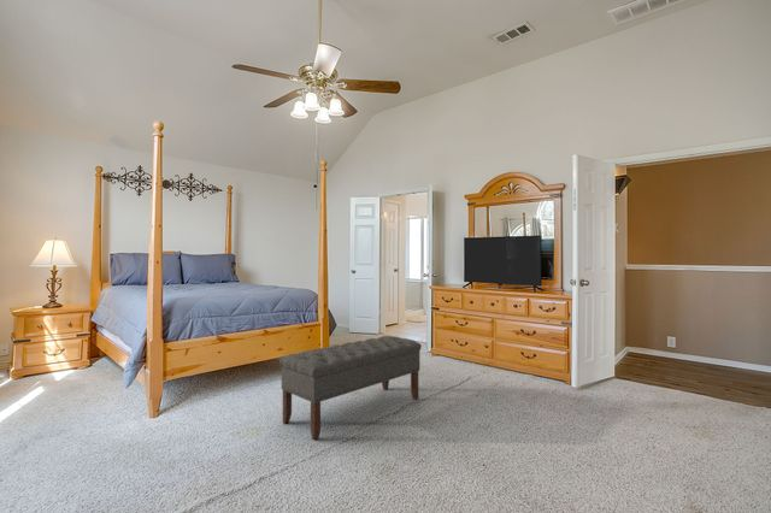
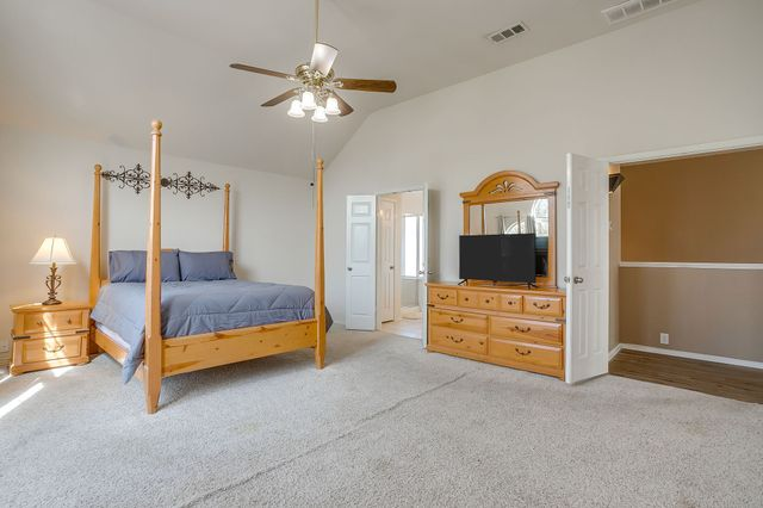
- bench [278,335,423,441]
